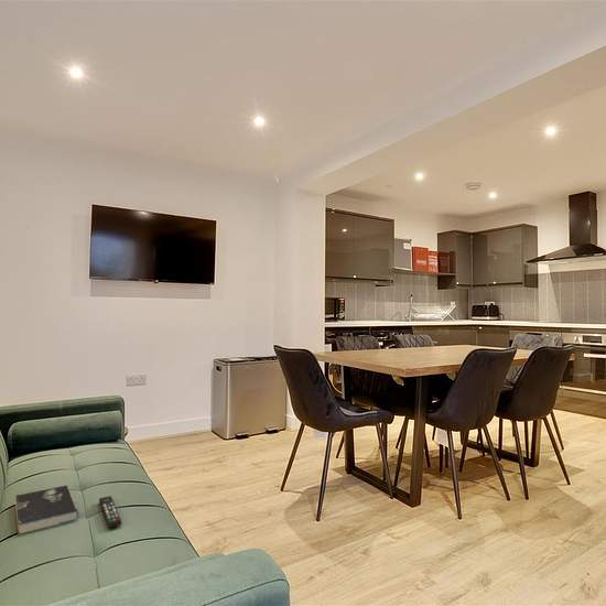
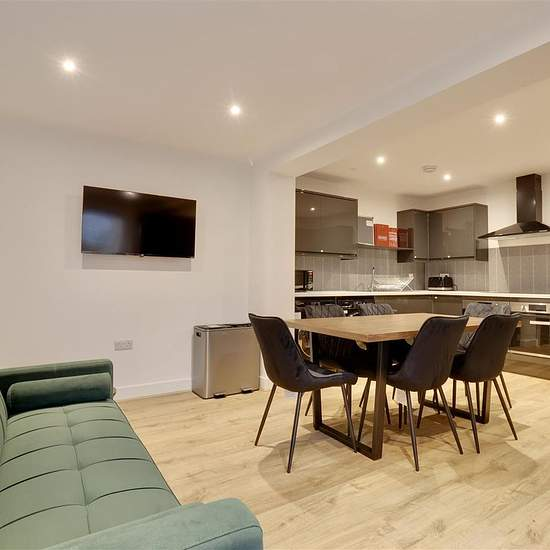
- remote control [98,495,122,529]
- book [14,485,79,535]
